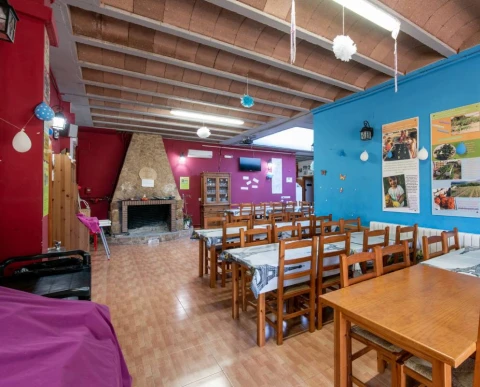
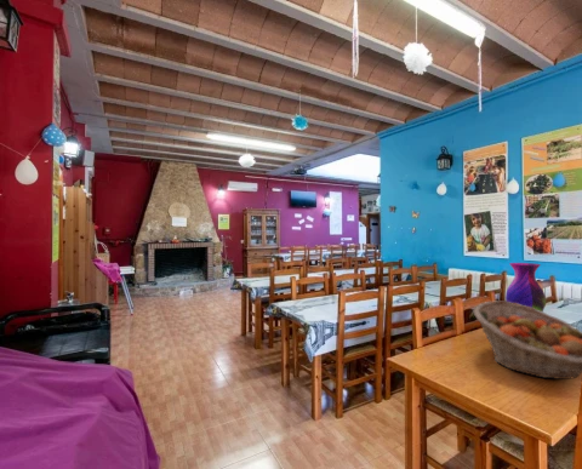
+ fruit basket [473,299,582,381]
+ vase [504,262,547,311]
